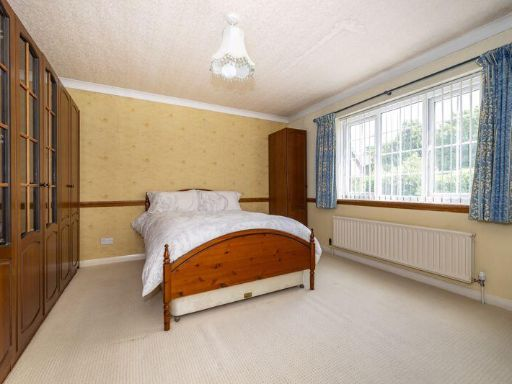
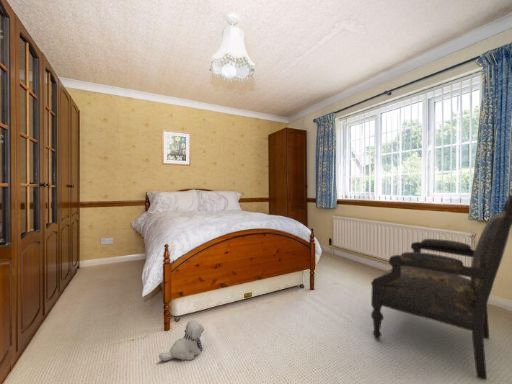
+ armchair [370,194,512,381]
+ plush toy [158,319,205,362]
+ wall art [161,128,192,167]
